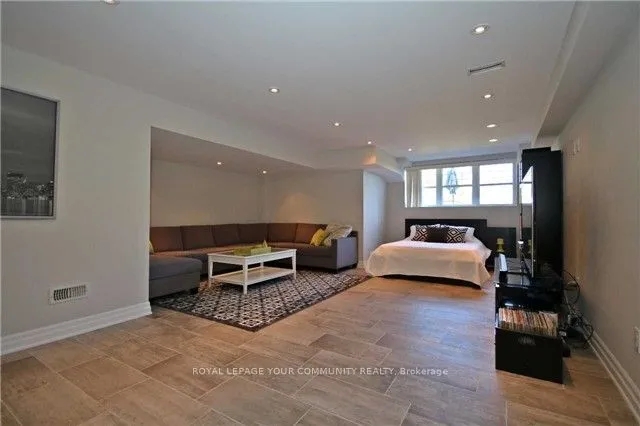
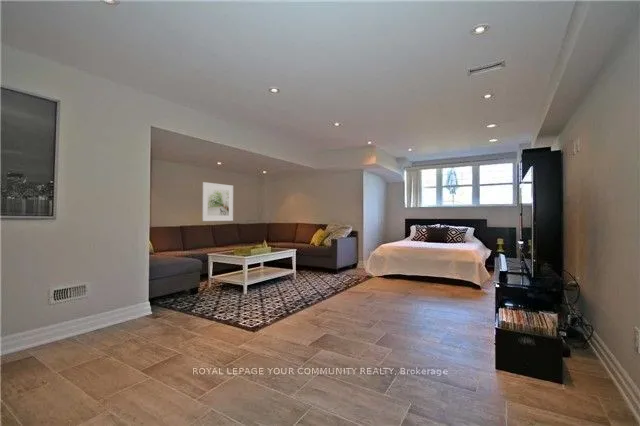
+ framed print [201,181,234,222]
